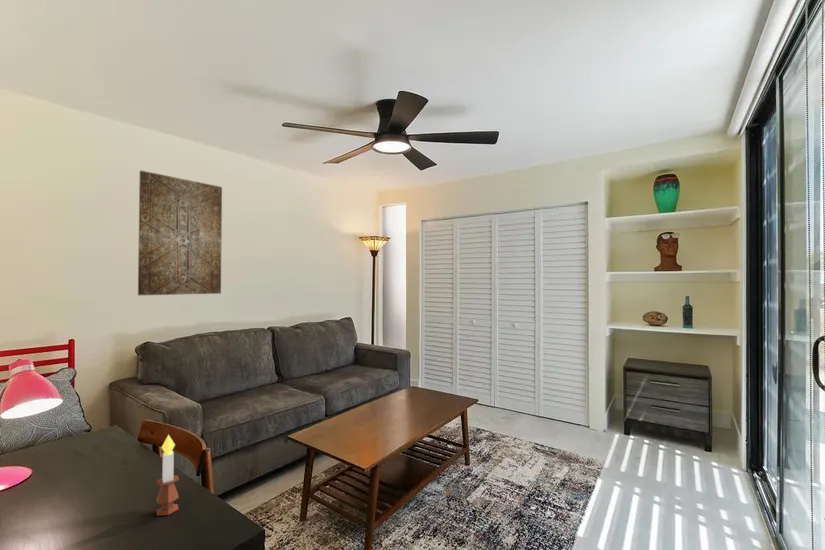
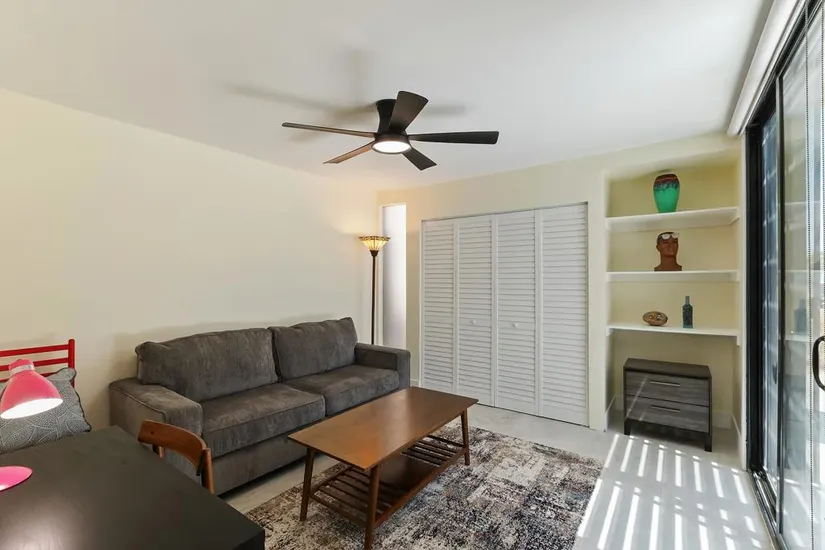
- wall art [137,170,223,296]
- candle [155,433,180,516]
